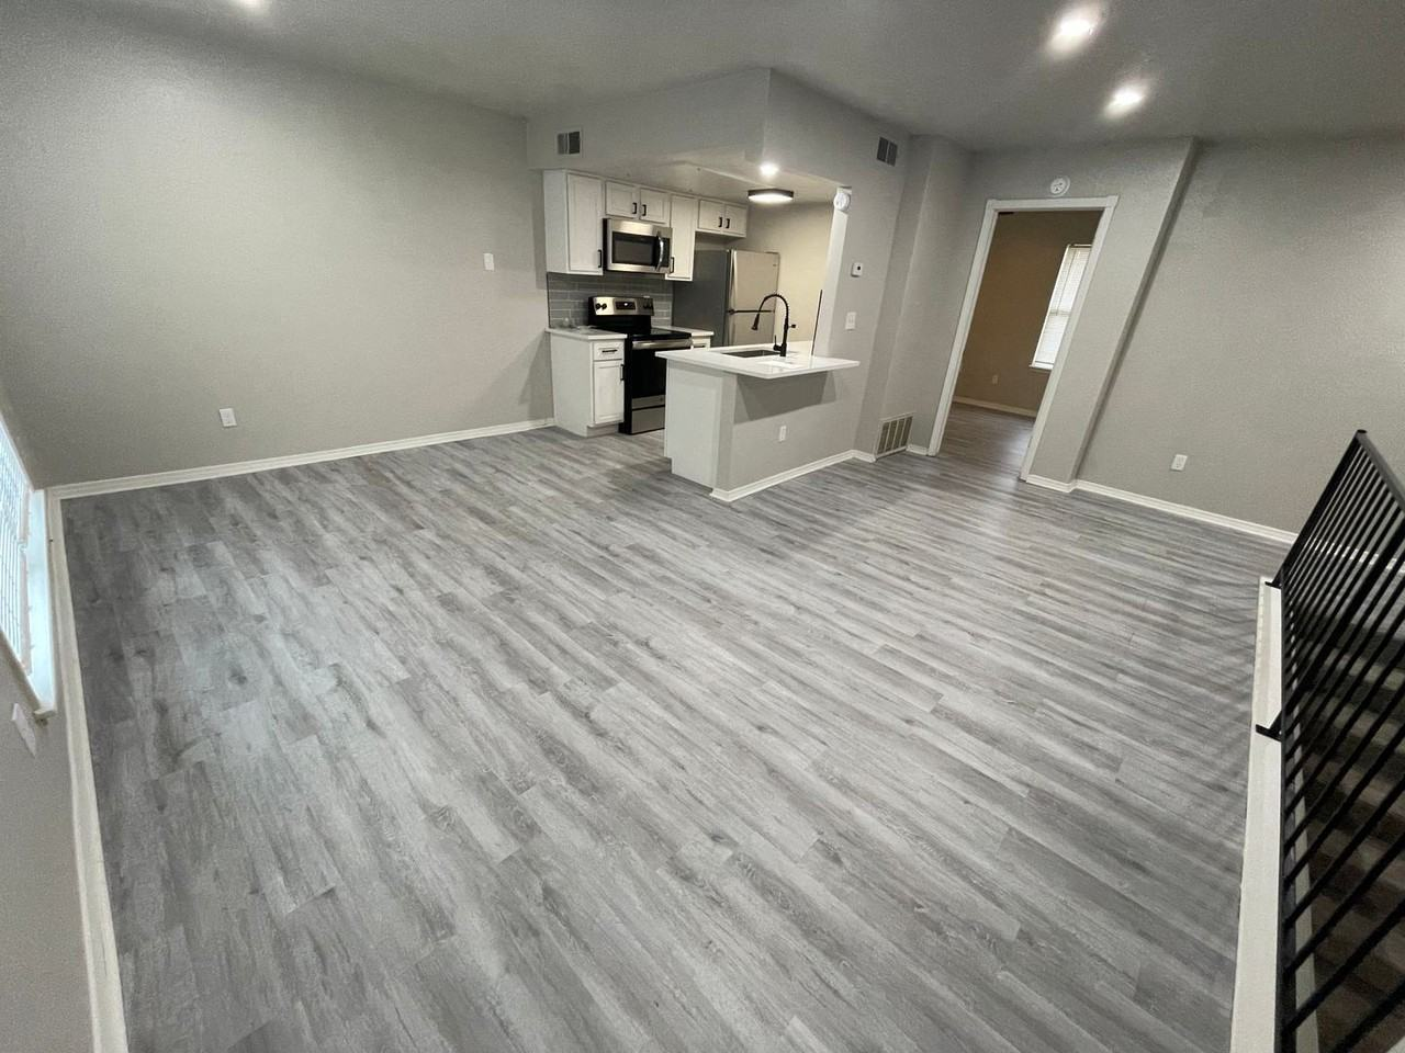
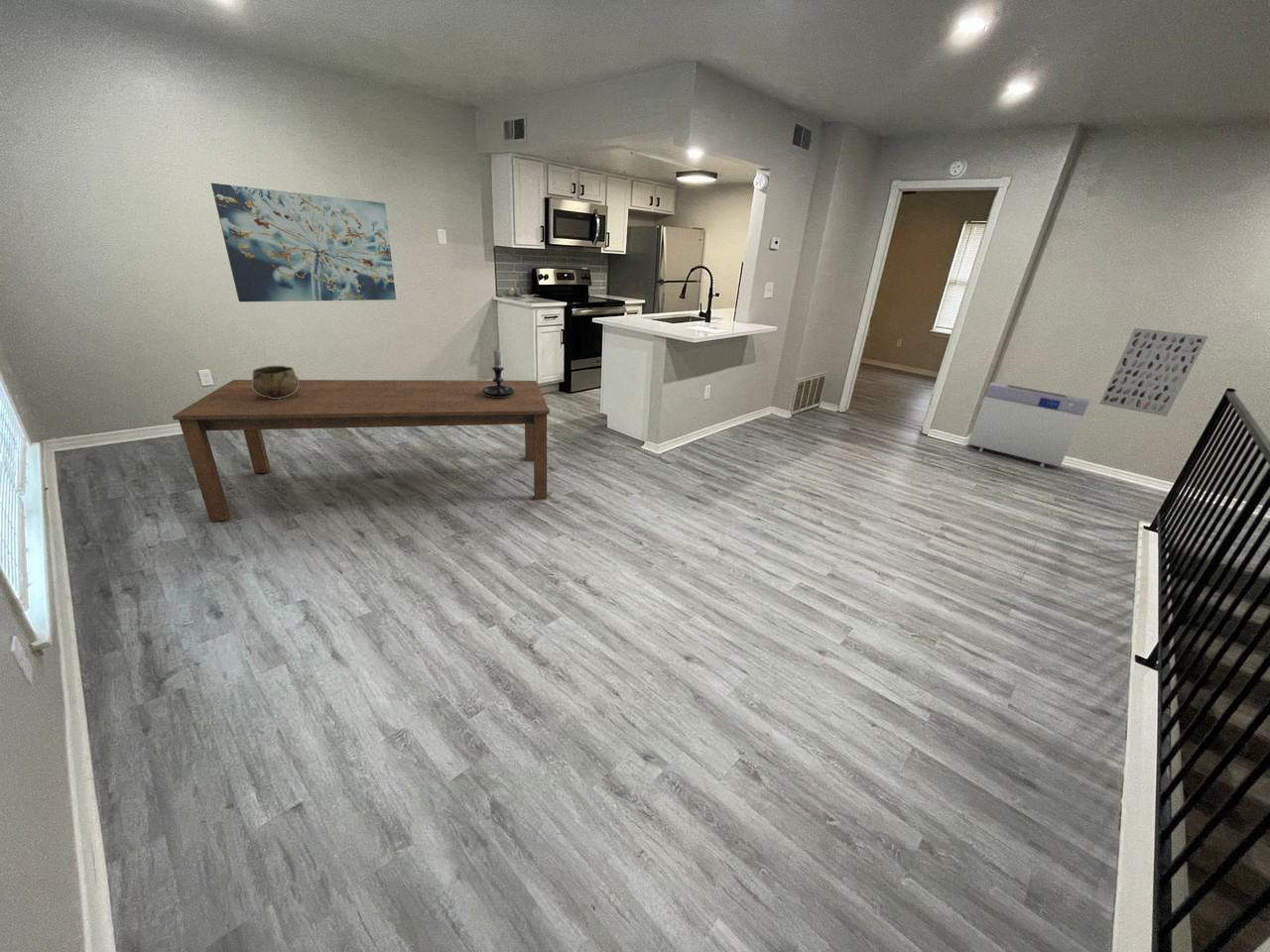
+ dining table [172,379,551,522]
+ air purifier [966,382,1090,469]
+ wall art [210,182,397,302]
+ decorative bowl [252,365,300,399]
+ wall art [1099,327,1209,417]
+ candle holder [480,345,515,398]
